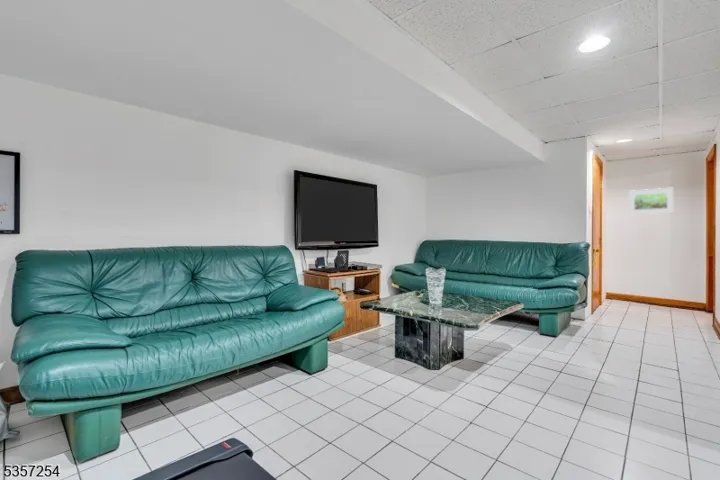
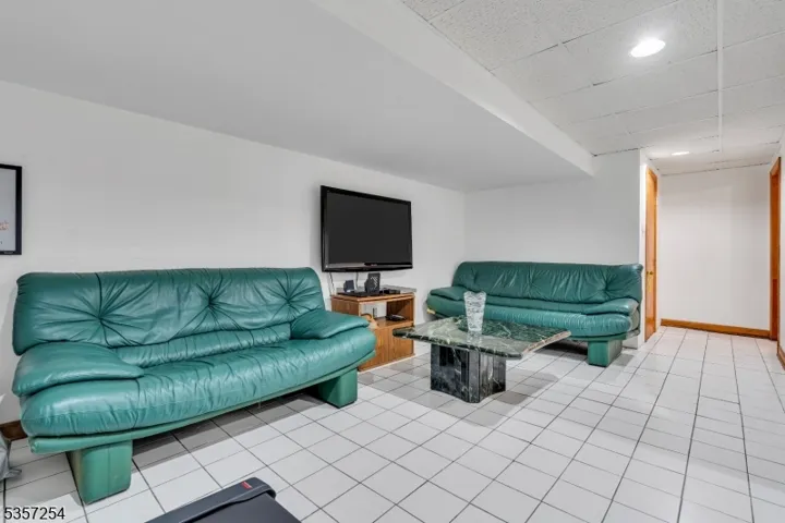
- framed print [628,187,674,215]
